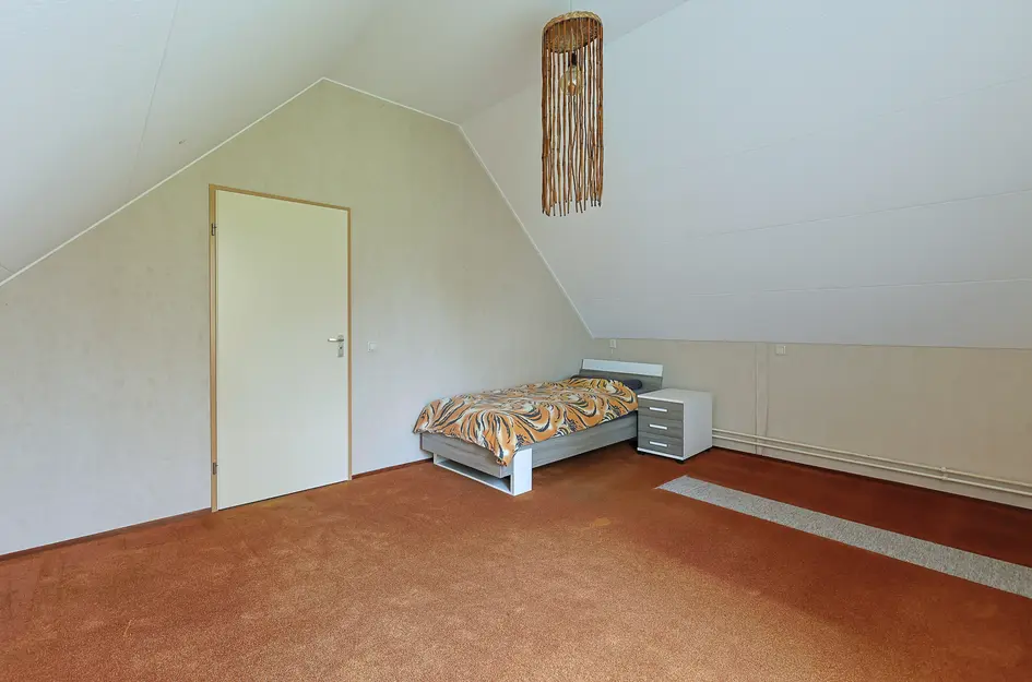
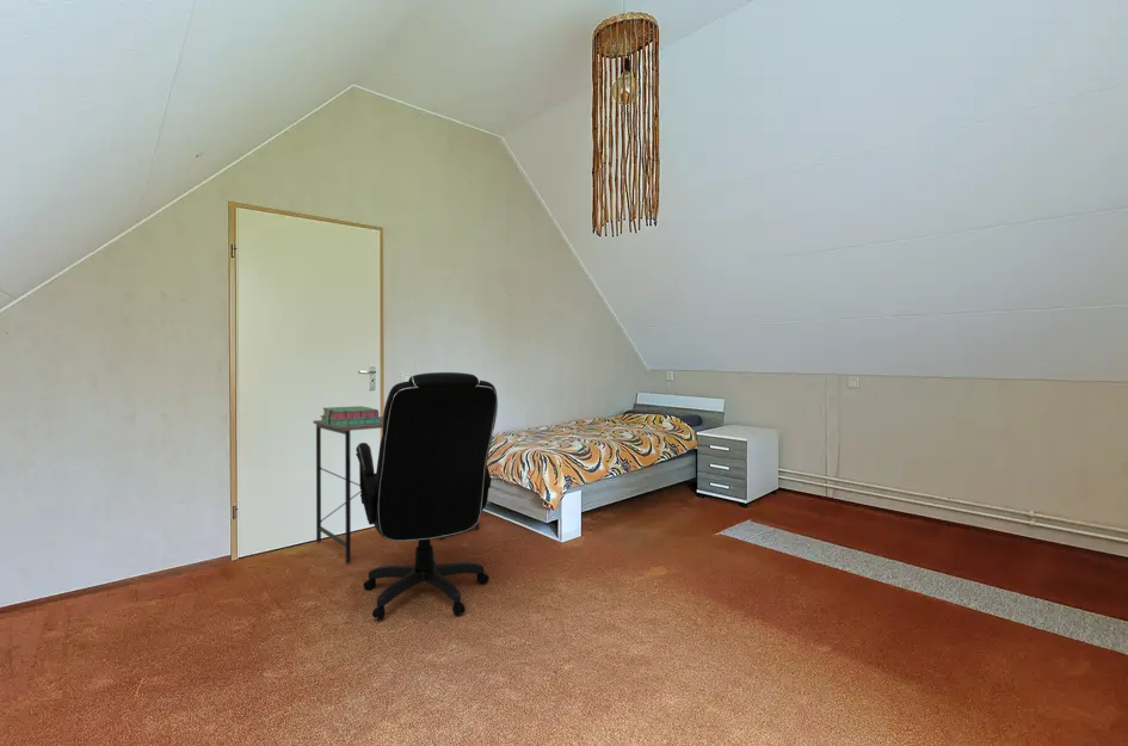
+ desk [312,415,480,565]
+ office chair [355,371,499,621]
+ stack of books [319,405,381,427]
